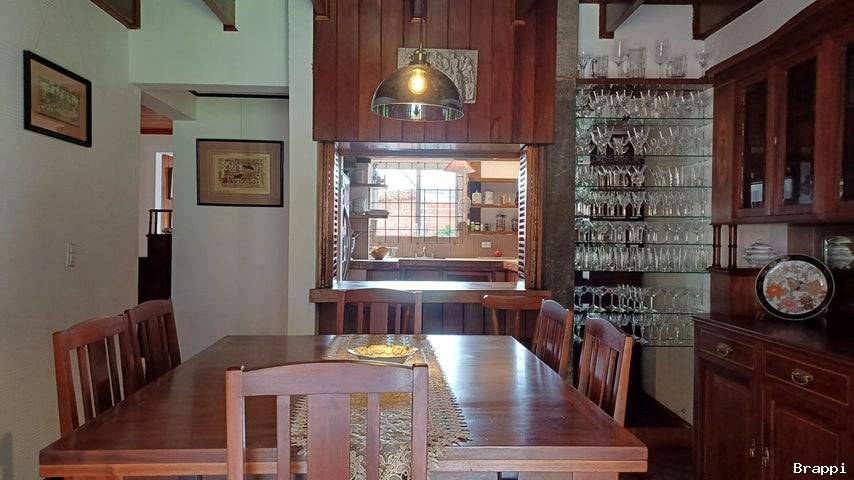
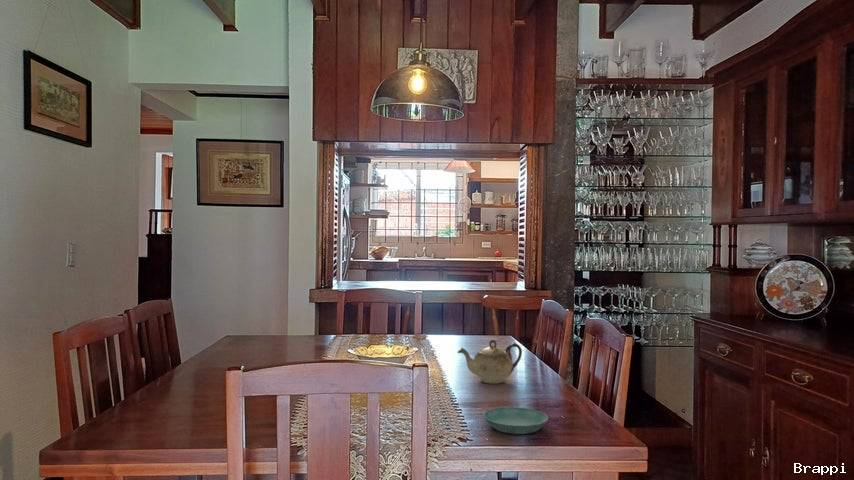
+ teapot [456,339,523,385]
+ saucer [483,406,549,435]
